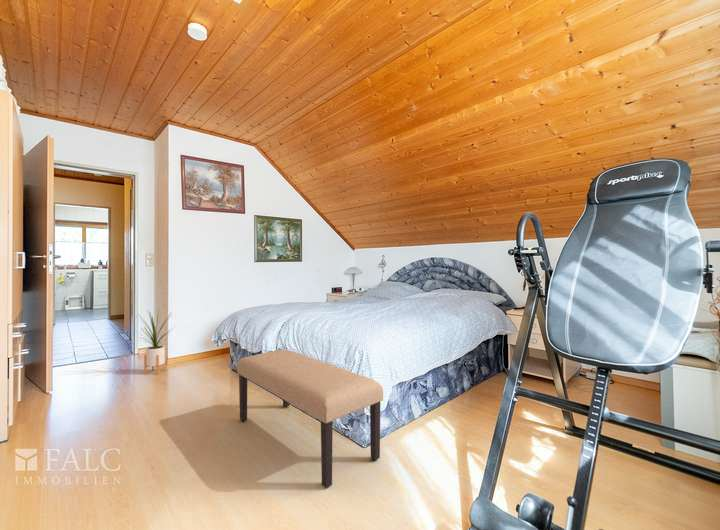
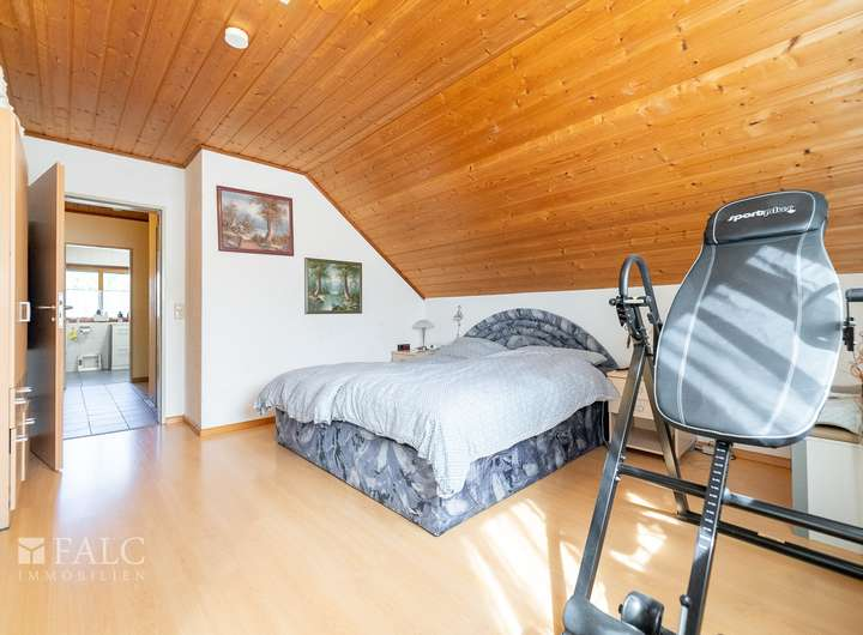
- house plant [135,307,175,375]
- bench [236,349,384,489]
